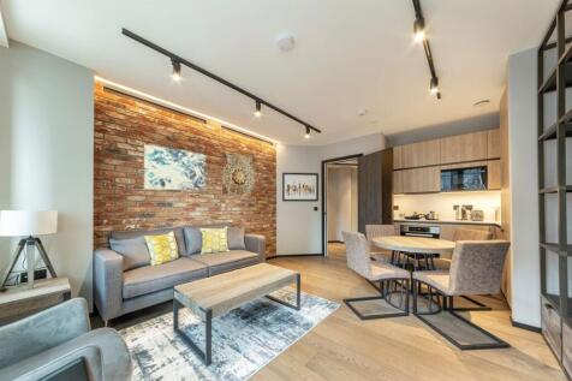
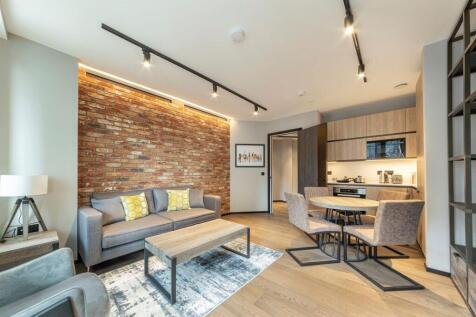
- wall art [143,144,207,191]
- wall art [221,151,255,196]
